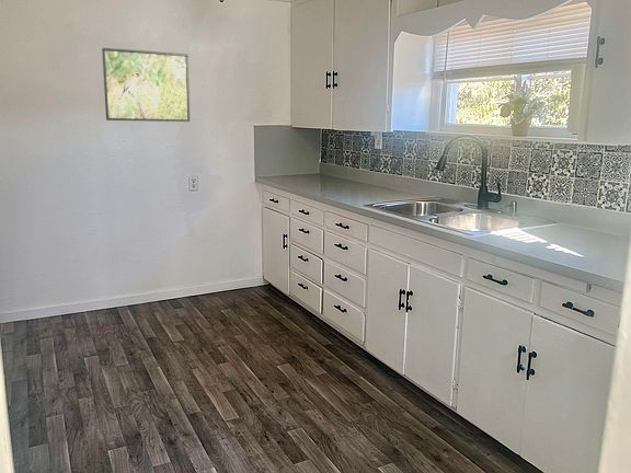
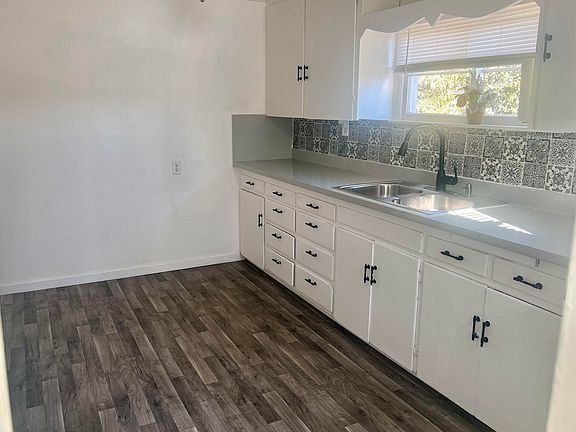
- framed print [101,47,191,123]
